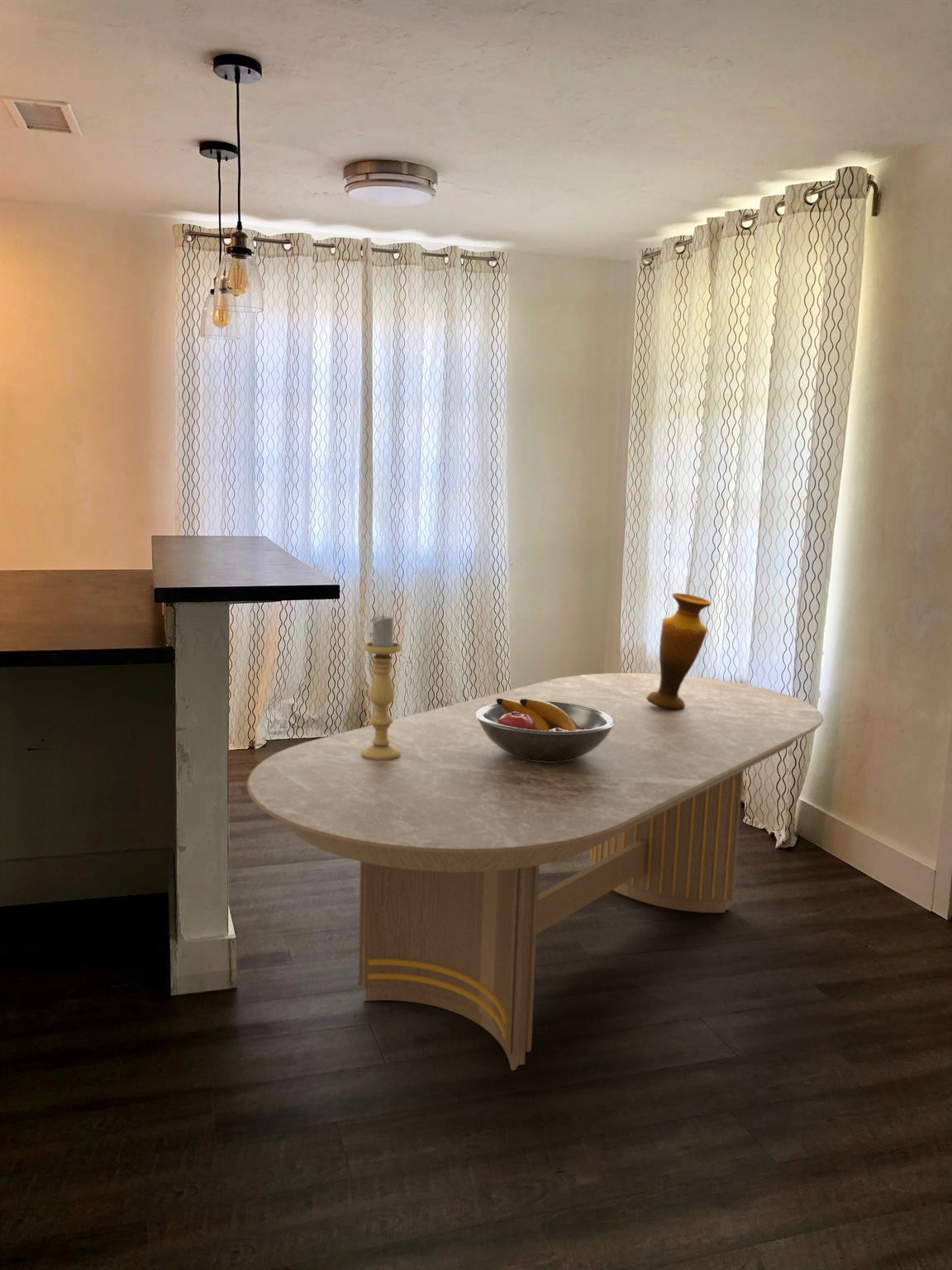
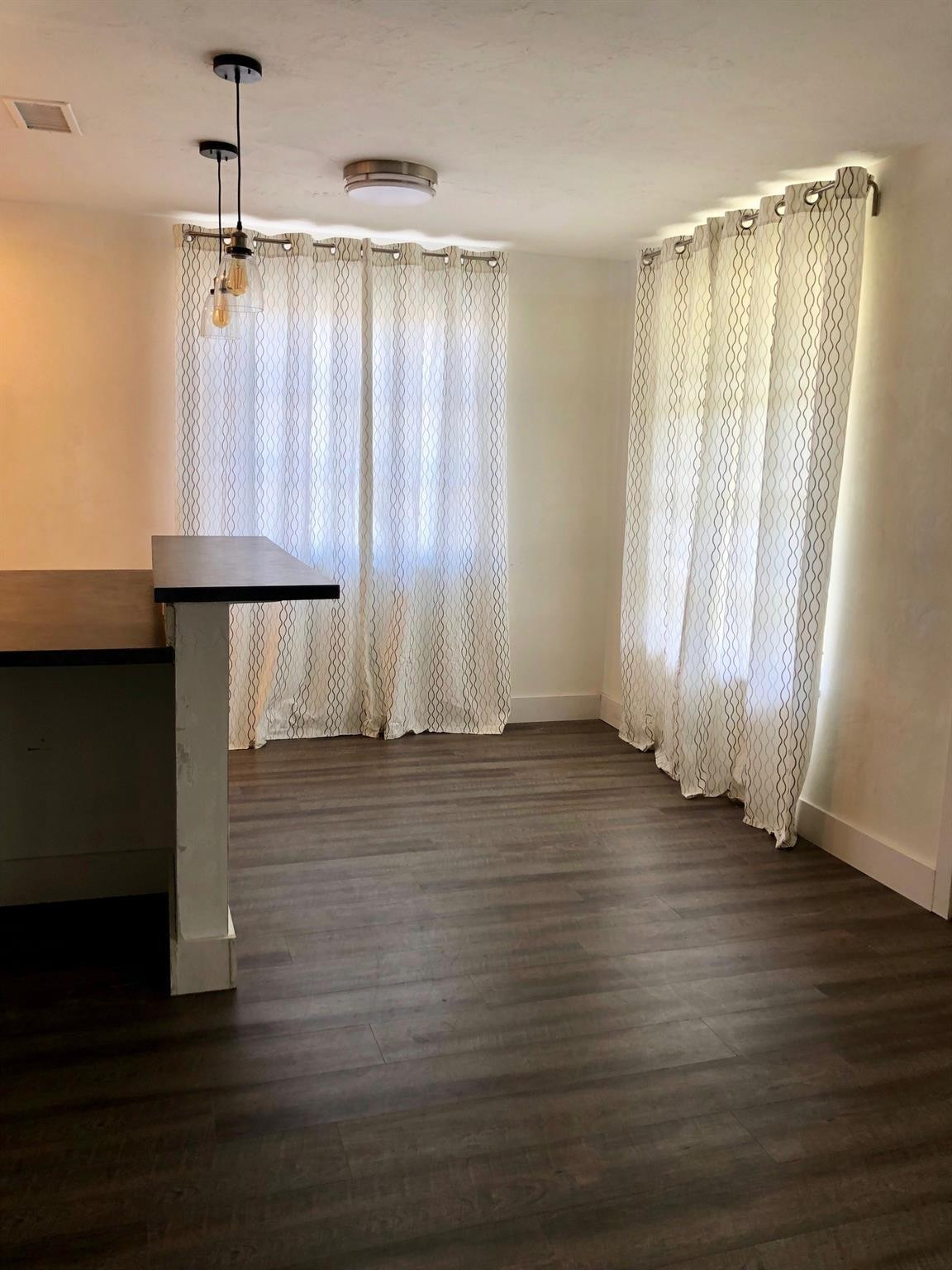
- fruit bowl [476,698,615,762]
- vase [646,592,712,710]
- candle holder [361,613,402,760]
- dining table [246,672,824,1072]
